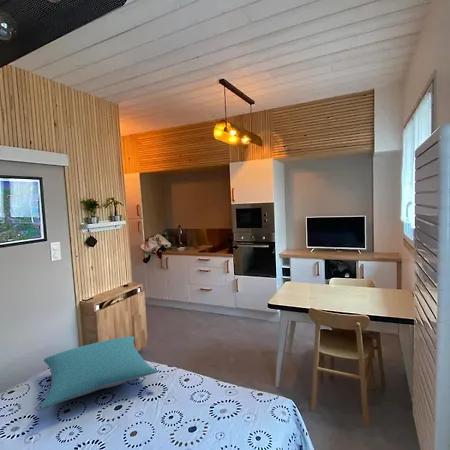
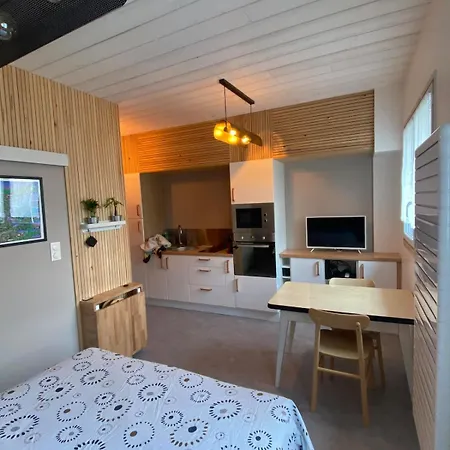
- pillow [39,335,158,410]
